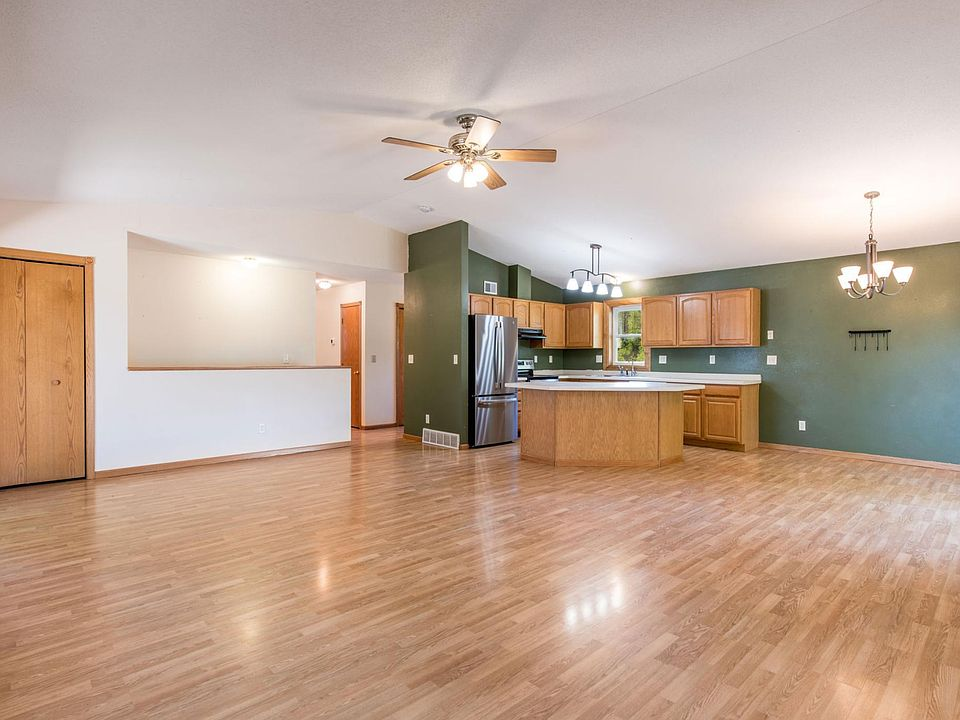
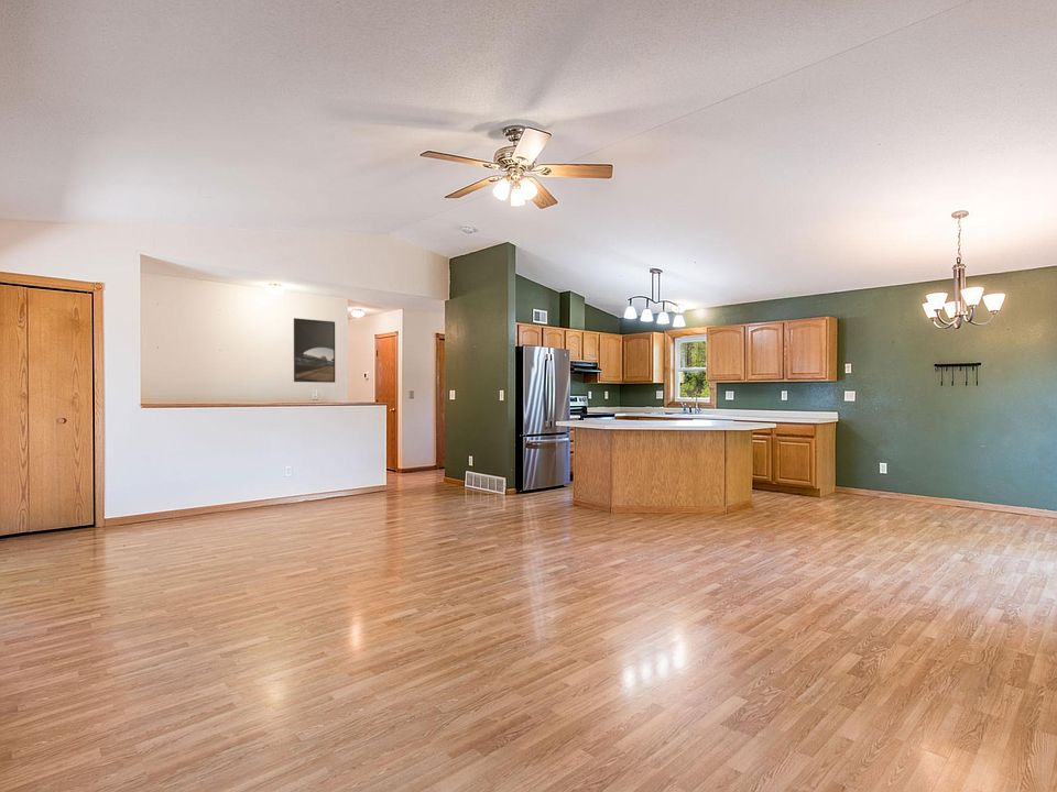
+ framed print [293,317,336,384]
